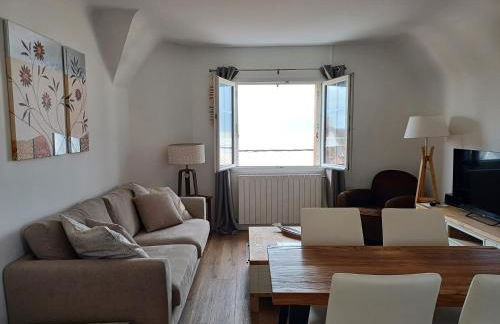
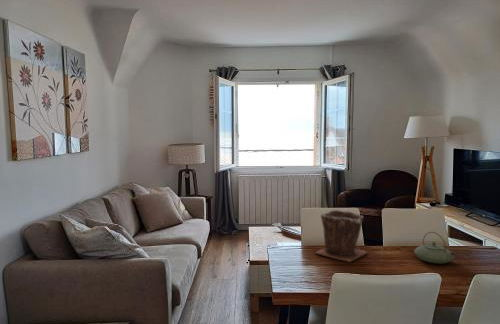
+ plant pot [314,209,369,263]
+ teapot [413,231,456,265]
